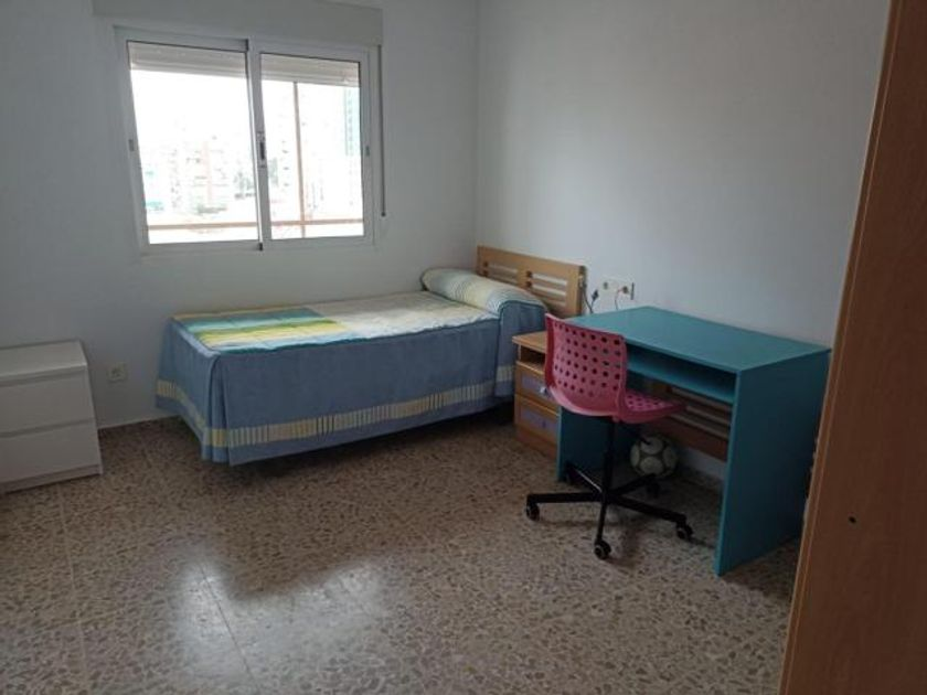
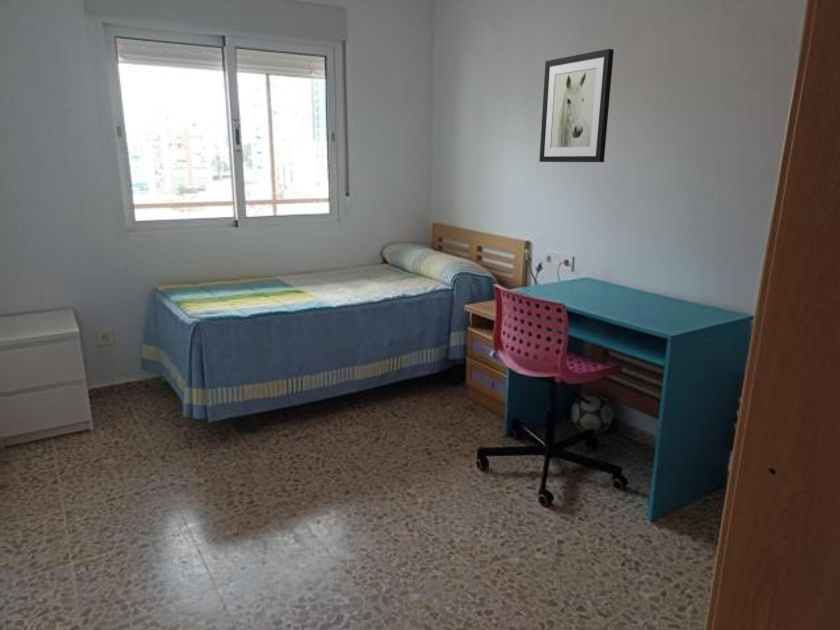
+ wall art [538,48,615,163]
